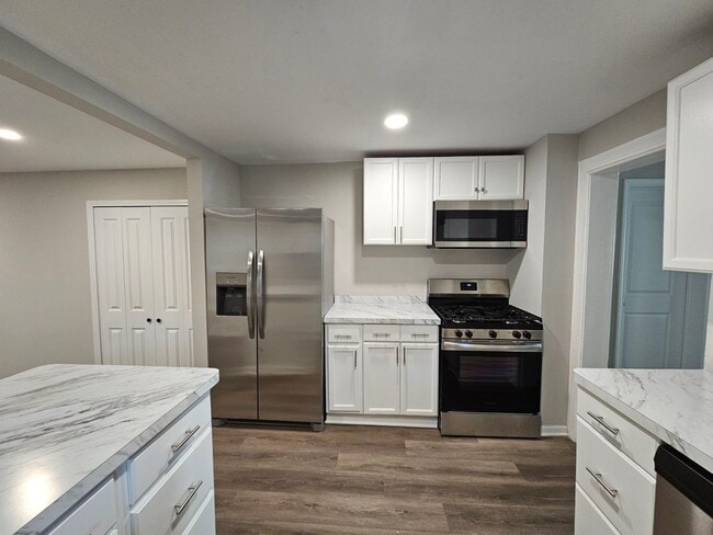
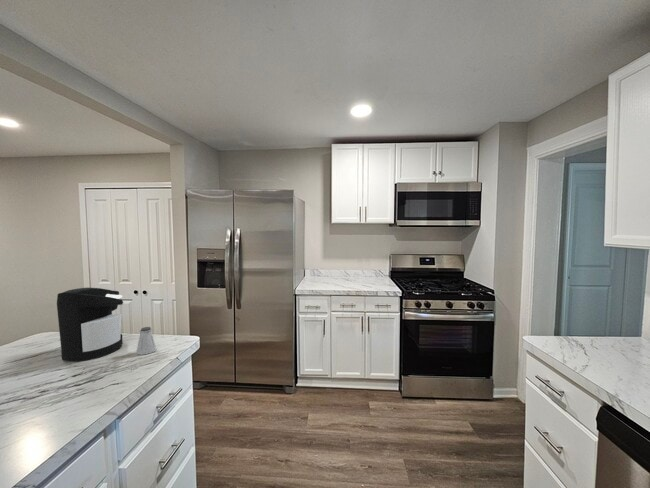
+ saltshaker [135,326,157,356]
+ coffee maker [56,287,124,363]
